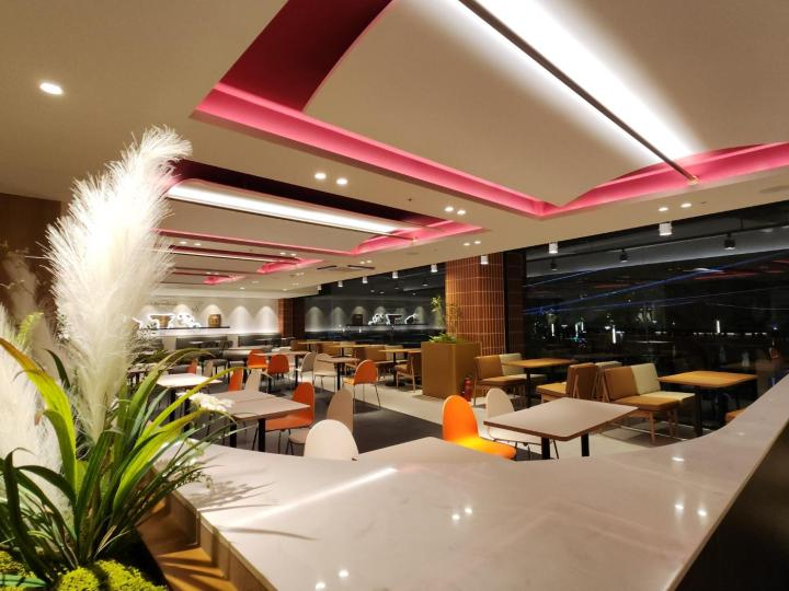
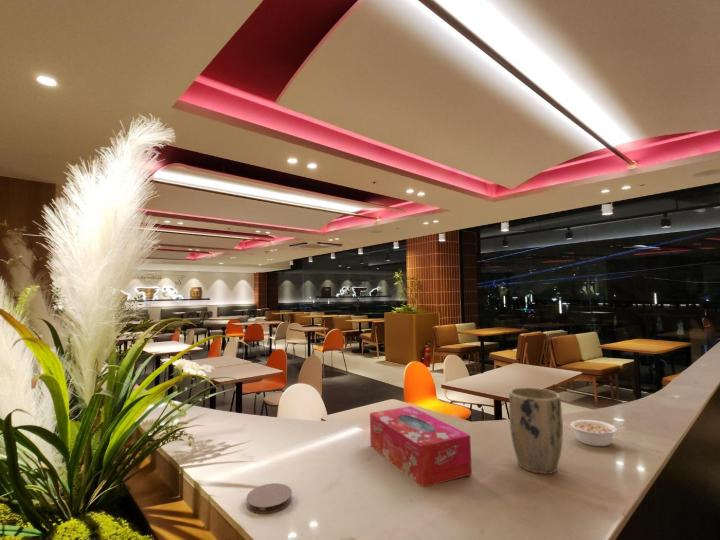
+ tissue box [369,405,473,488]
+ legume [569,419,628,447]
+ coaster [245,482,293,515]
+ plant pot [508,386,564,475]
